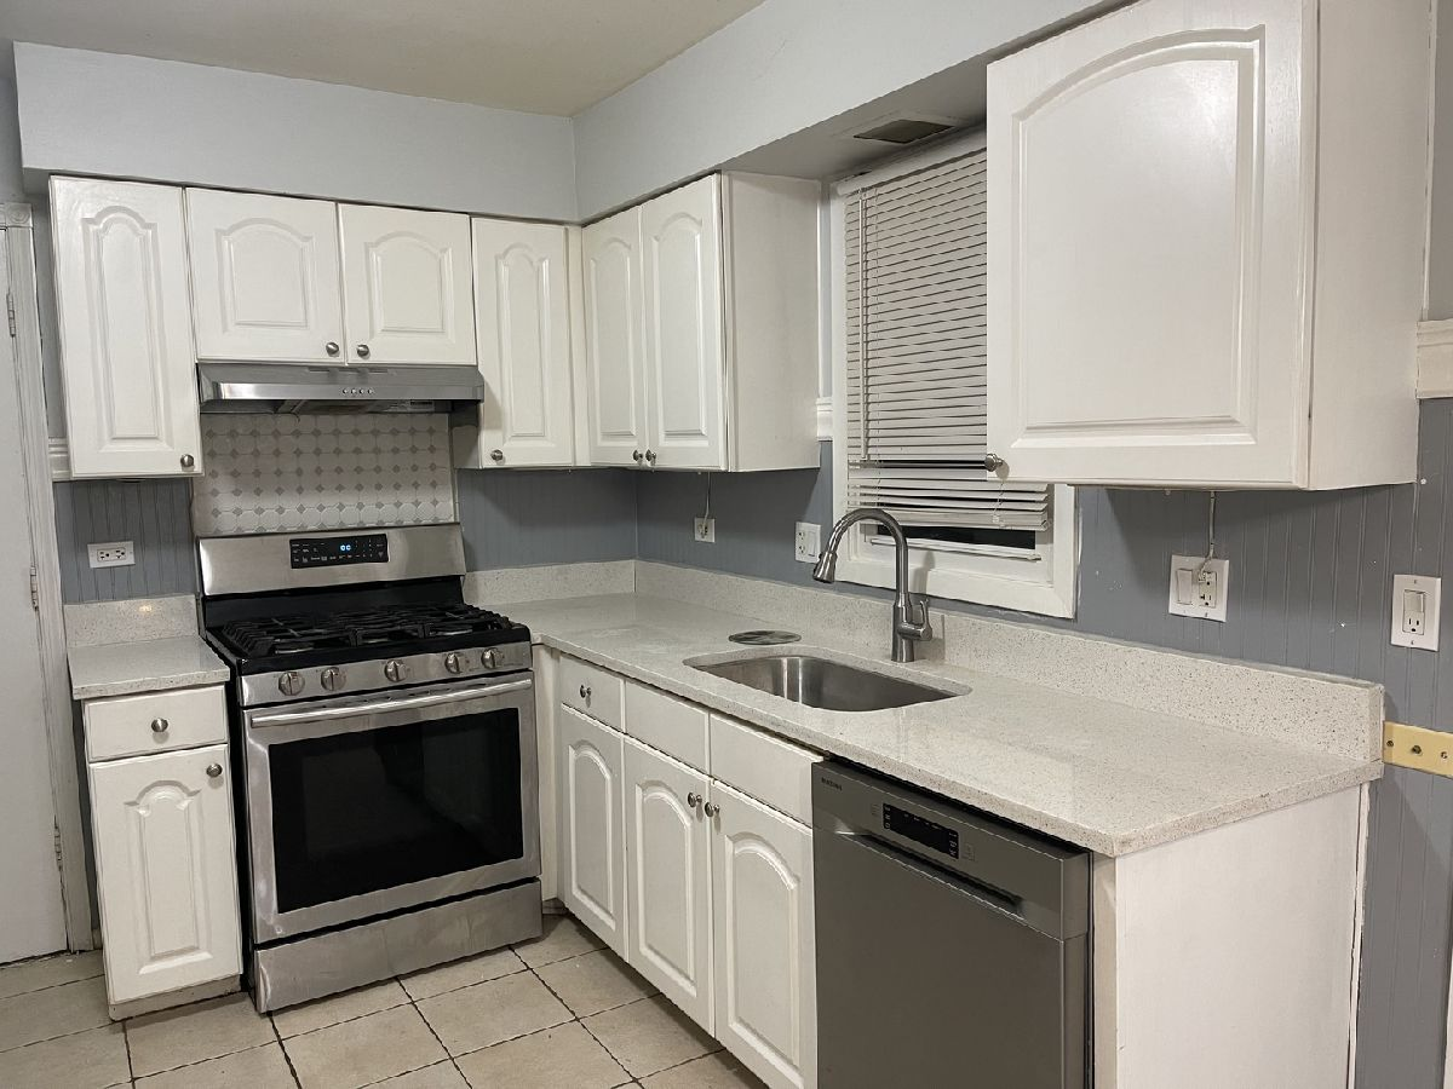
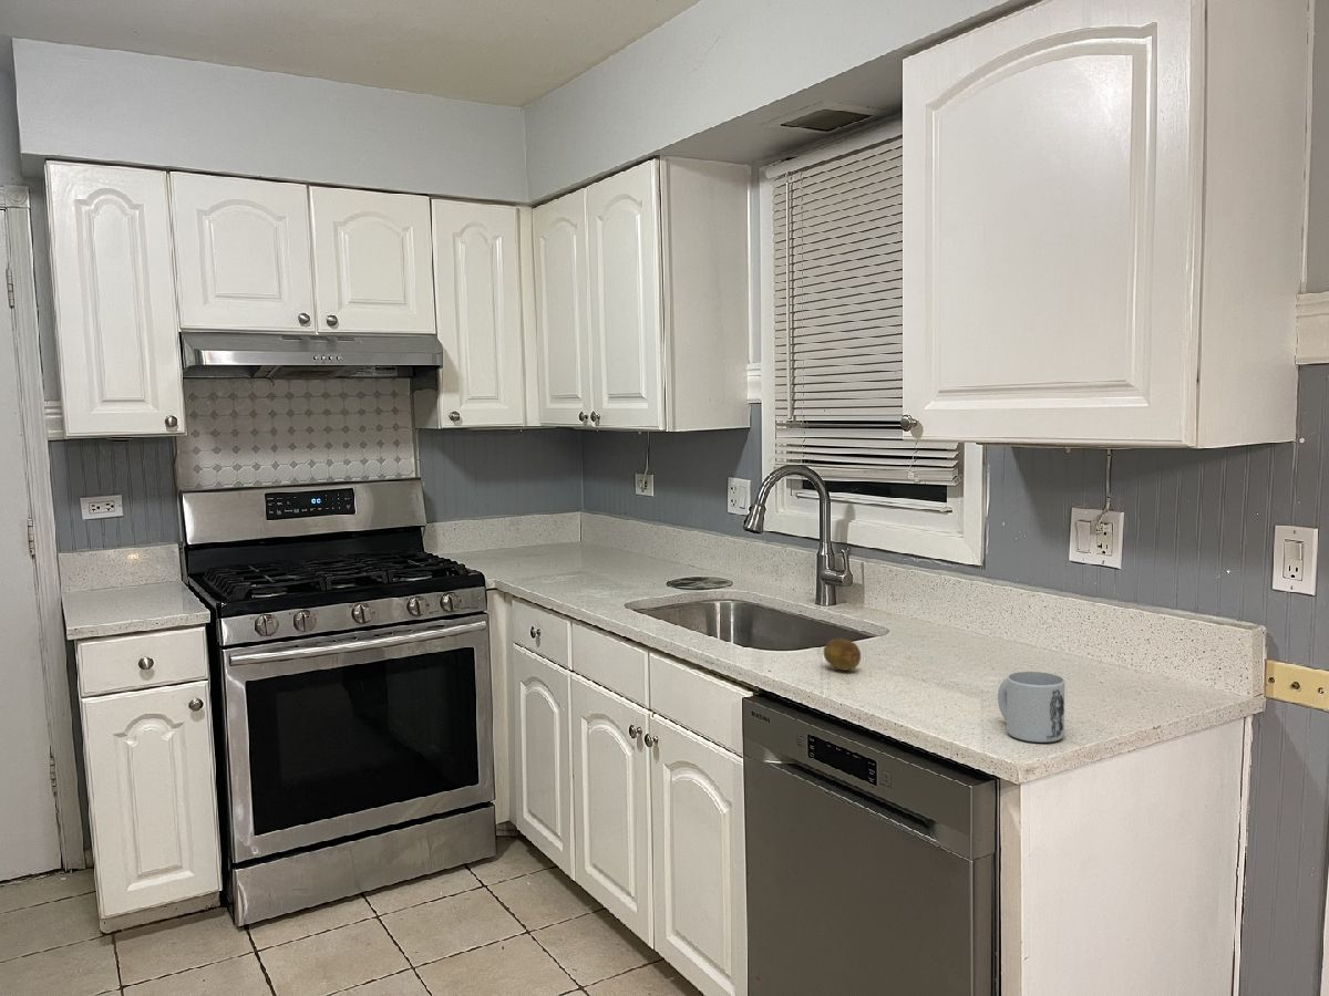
+ fruit [823,637,862,672]
+ mug [997,671,1065,744]
